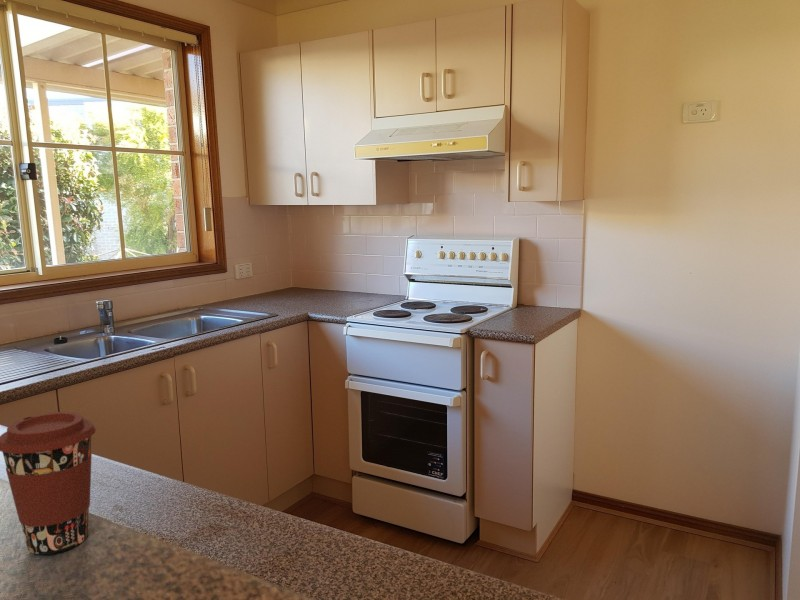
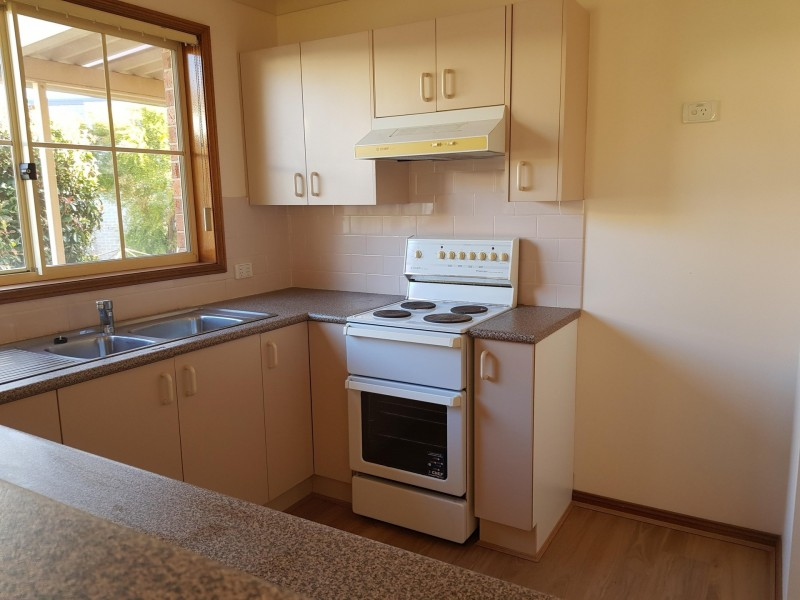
- coffee cup [0,411,97,555]
